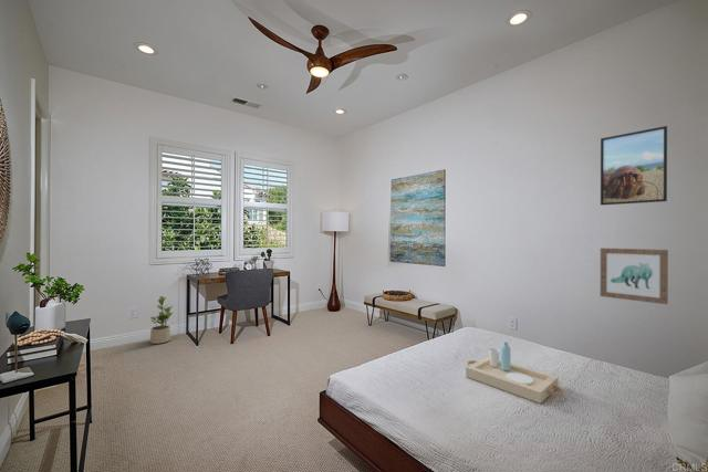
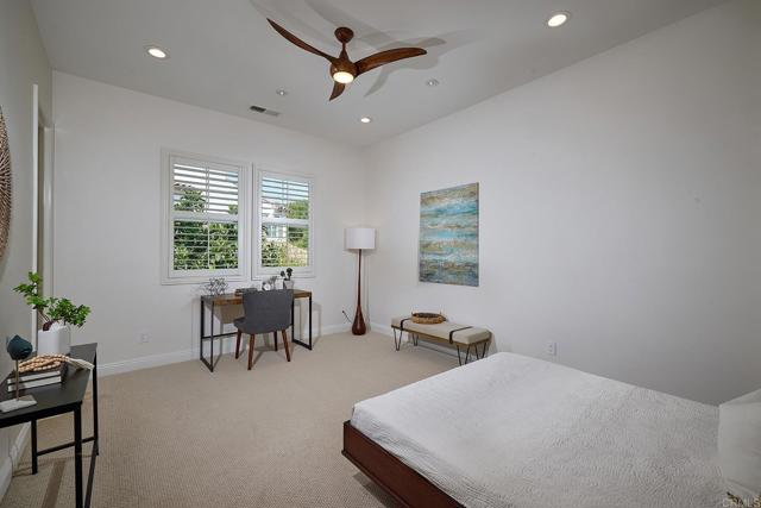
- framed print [600,125,668,207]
- wall art [600,247,669,305]
- serving tray [465,342,564,405]
- potted plant [149,295,174,345]
